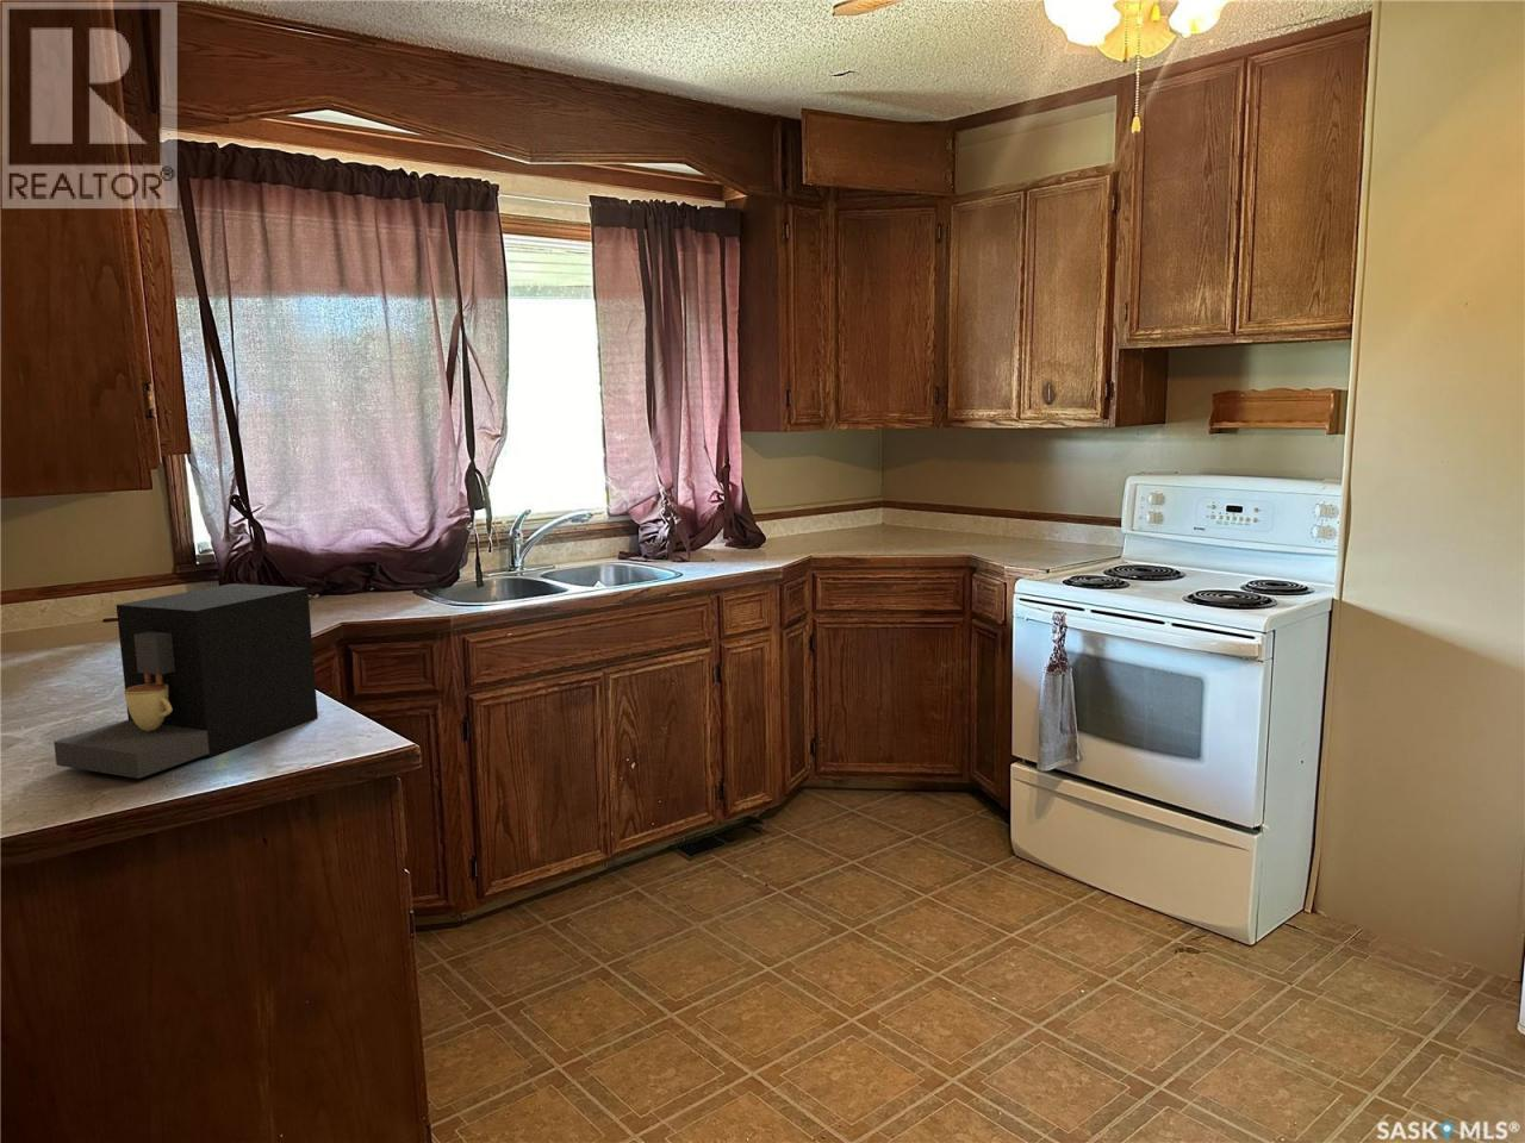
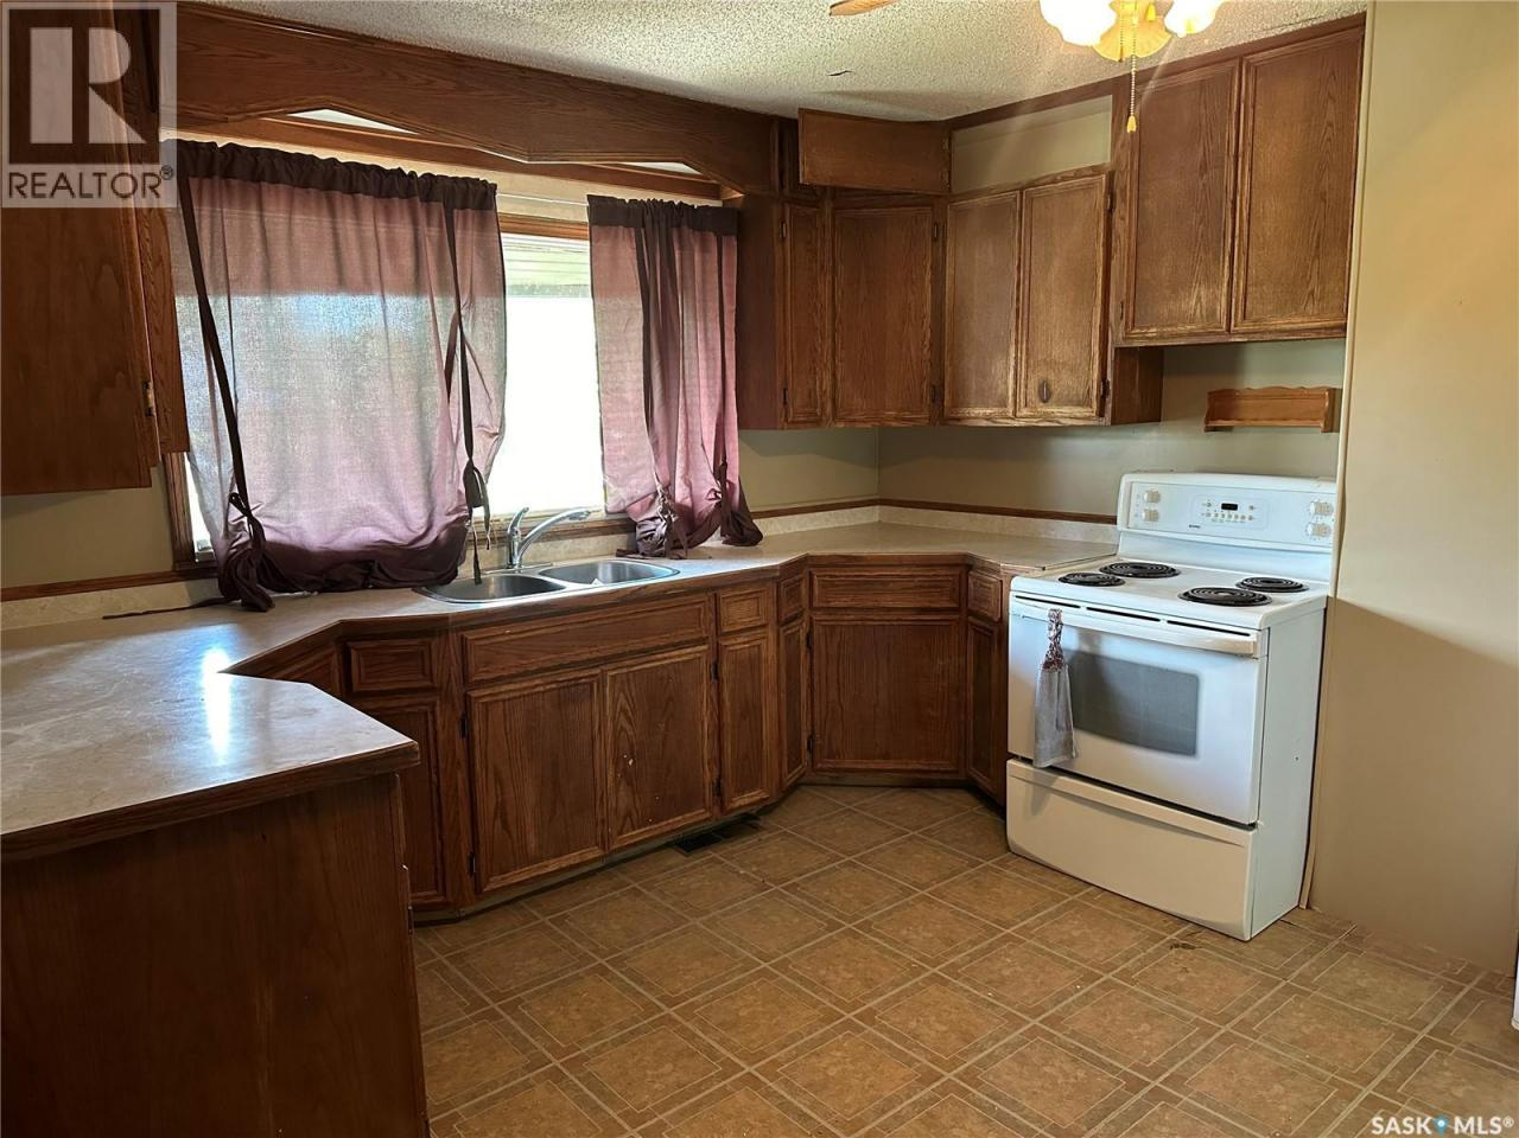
- coffee maker [53,582,319,780]
